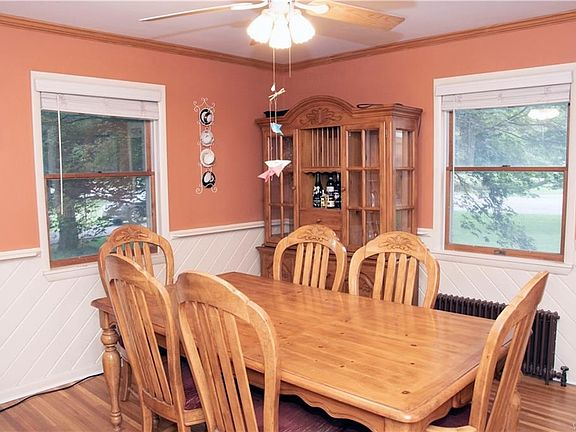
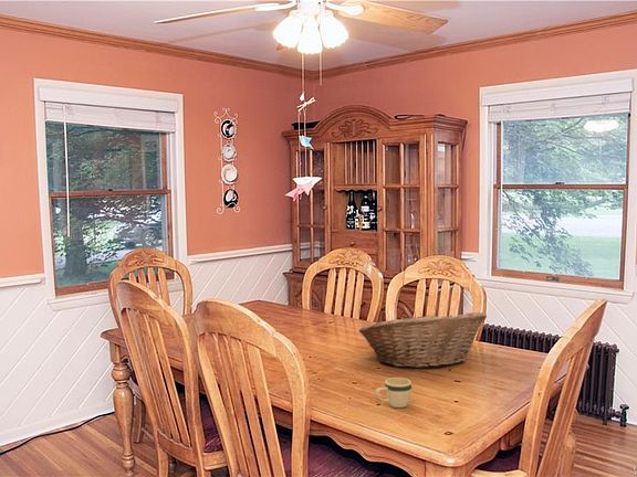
+ fruit basket [358,310,488,369]
+ mug [375,377,413,409]
